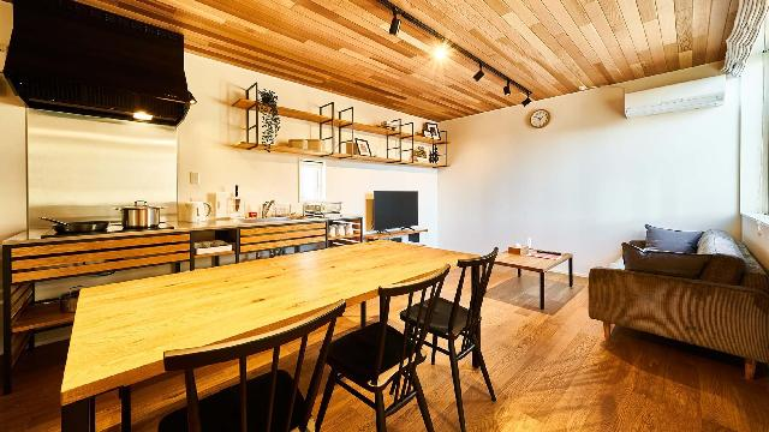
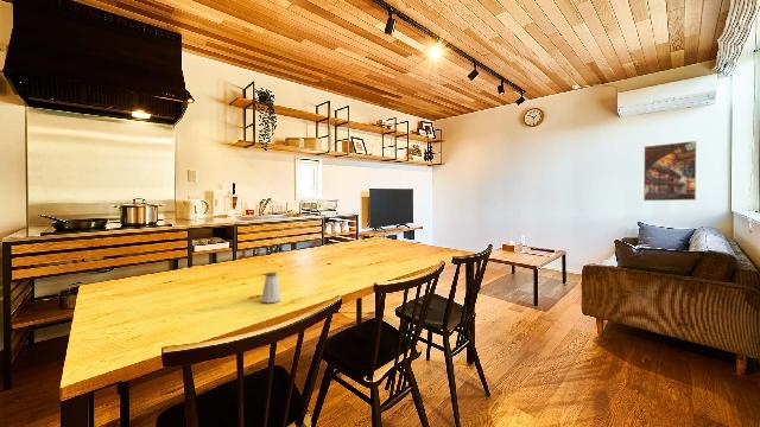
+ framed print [642,140,697,202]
+ saltshaker [260,272,283,304]
